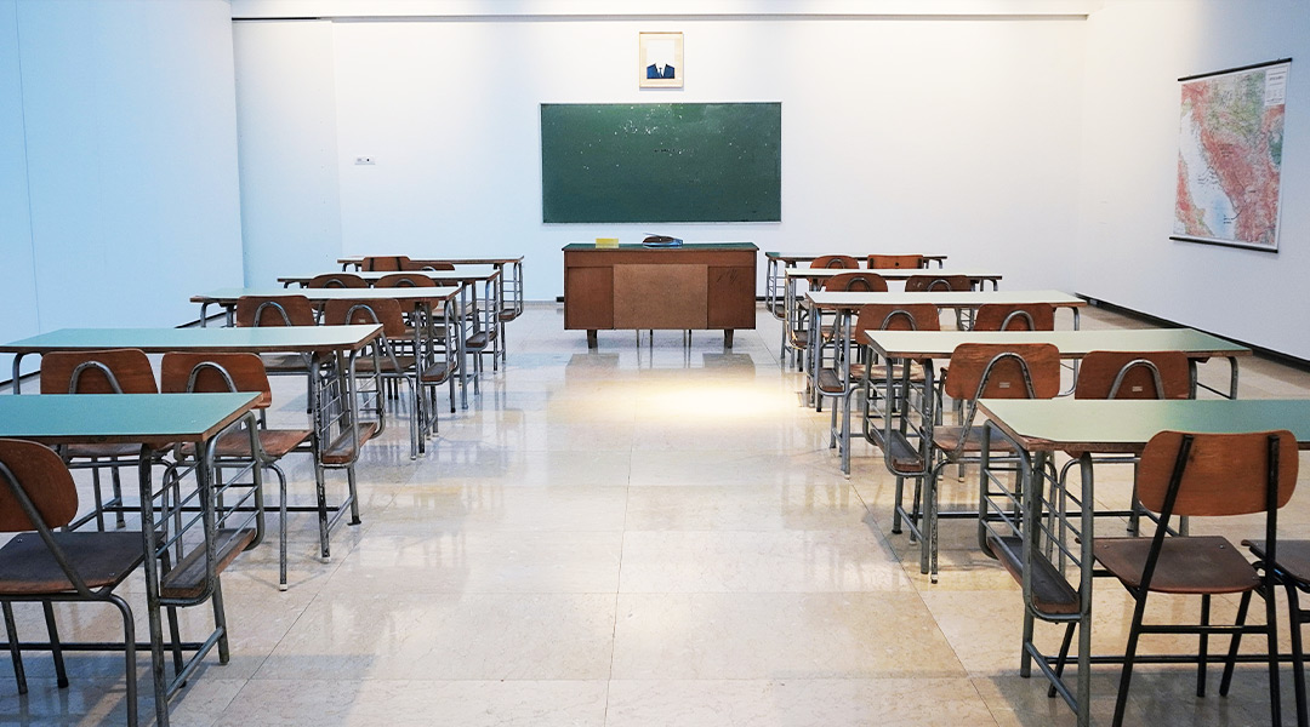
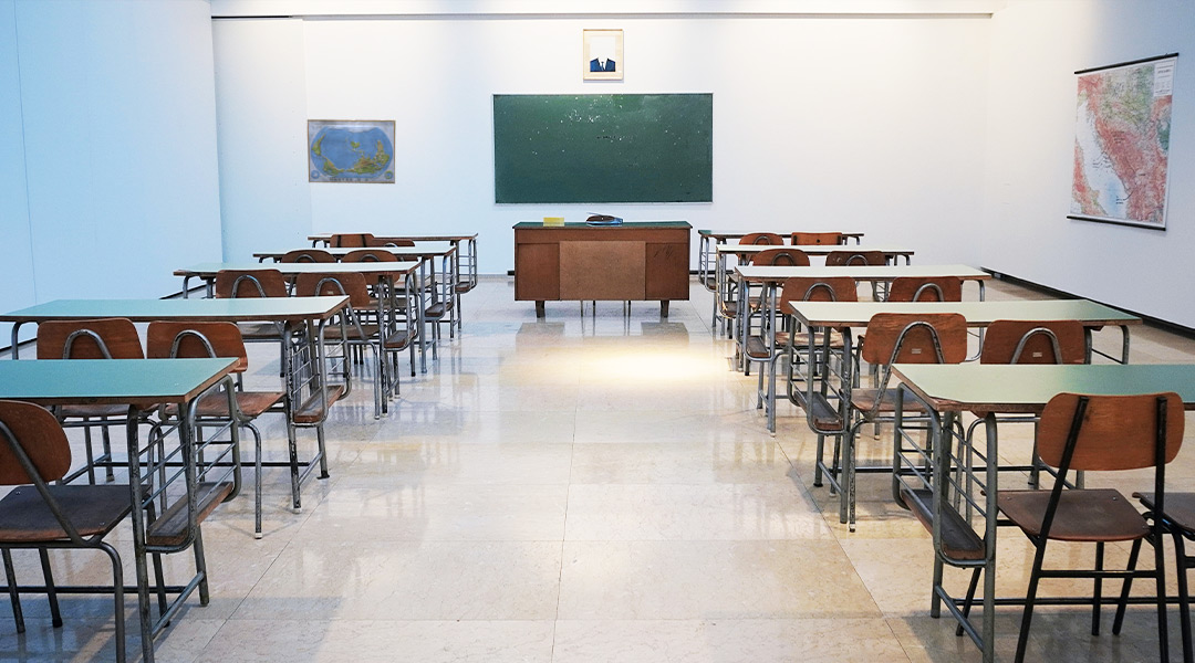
+ world map [306,118,397,185]
